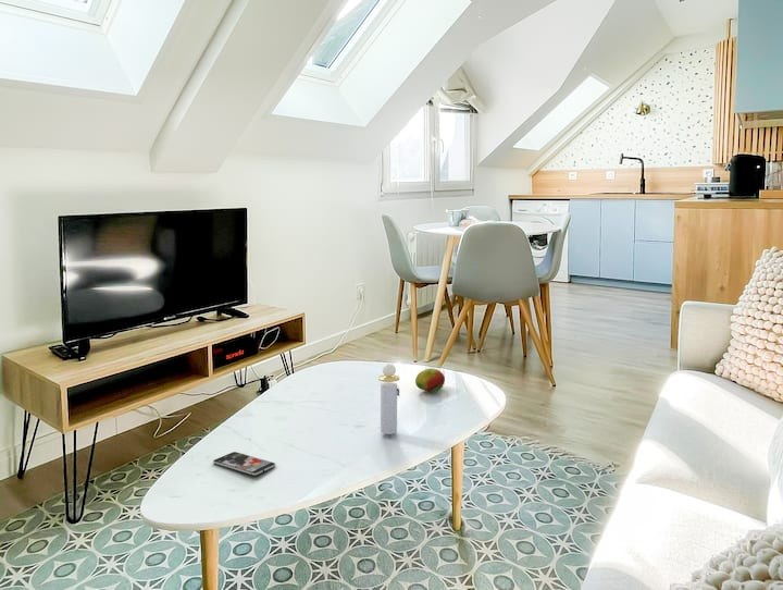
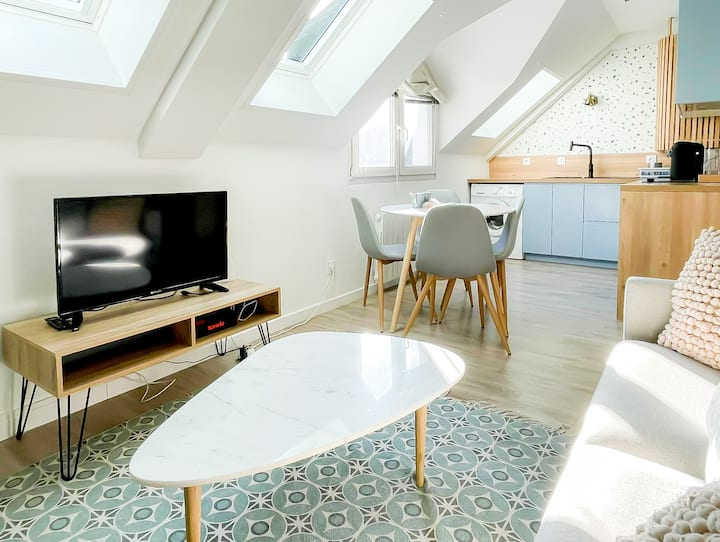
- perfume bottle [377,362,400,435]
- fruit [414,368,446,394]
- smartphone [212,451,276,477]
